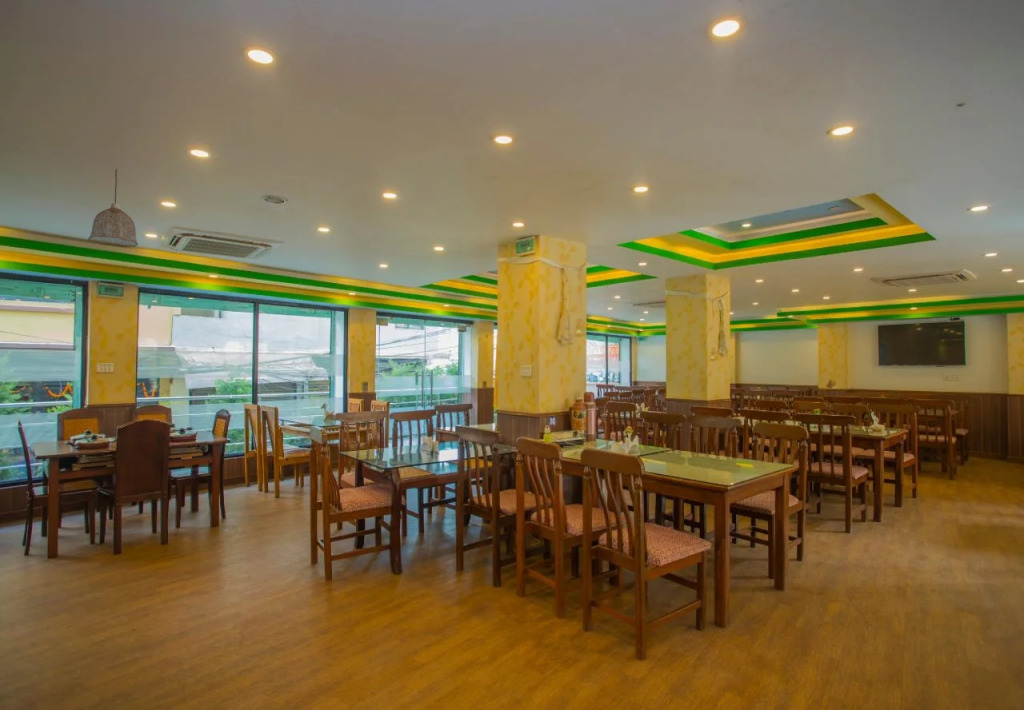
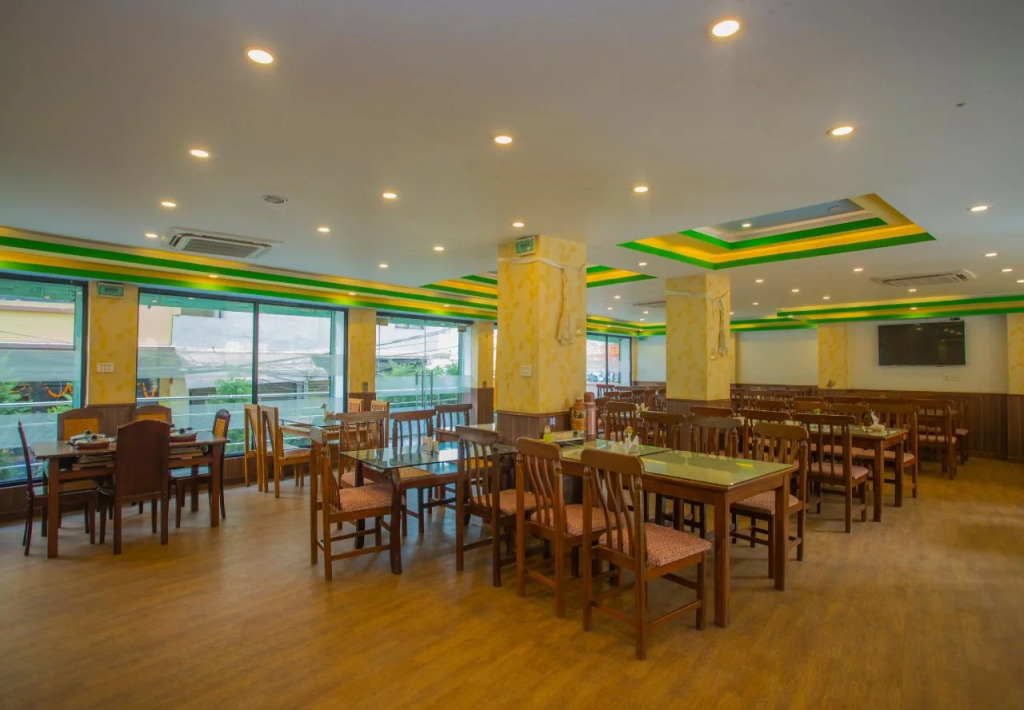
- pendant lamp [87,168,139,248]
